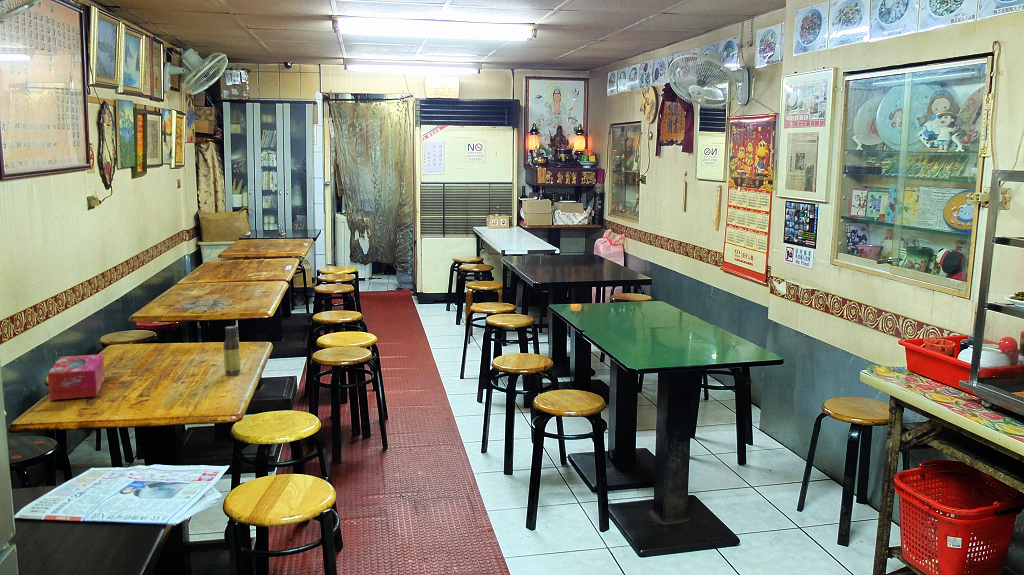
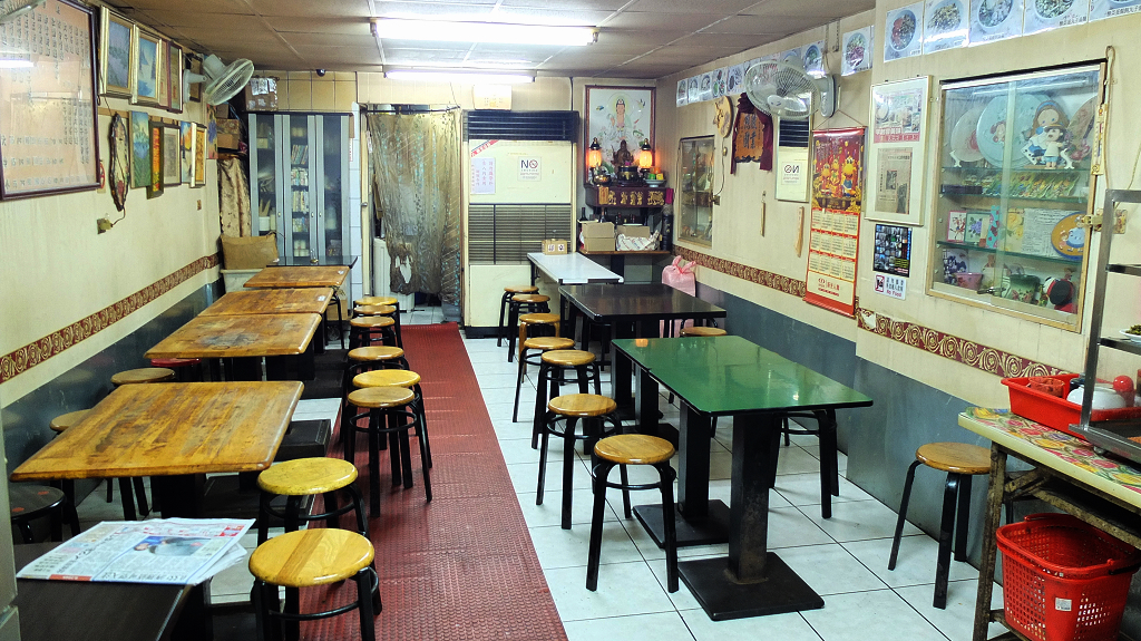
- tissue box [47,353,105,401]
- sauce bottle [222,326,241,376]
